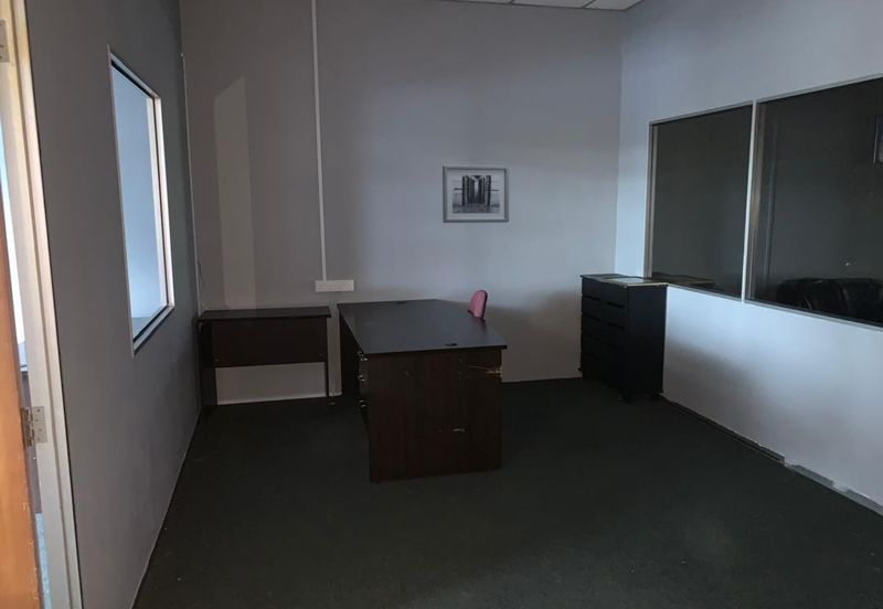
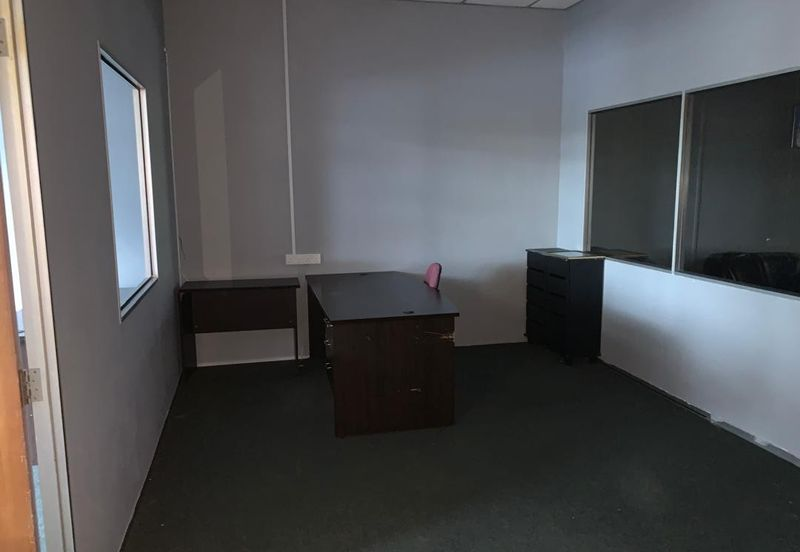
- wall art [442,164,510,224]
